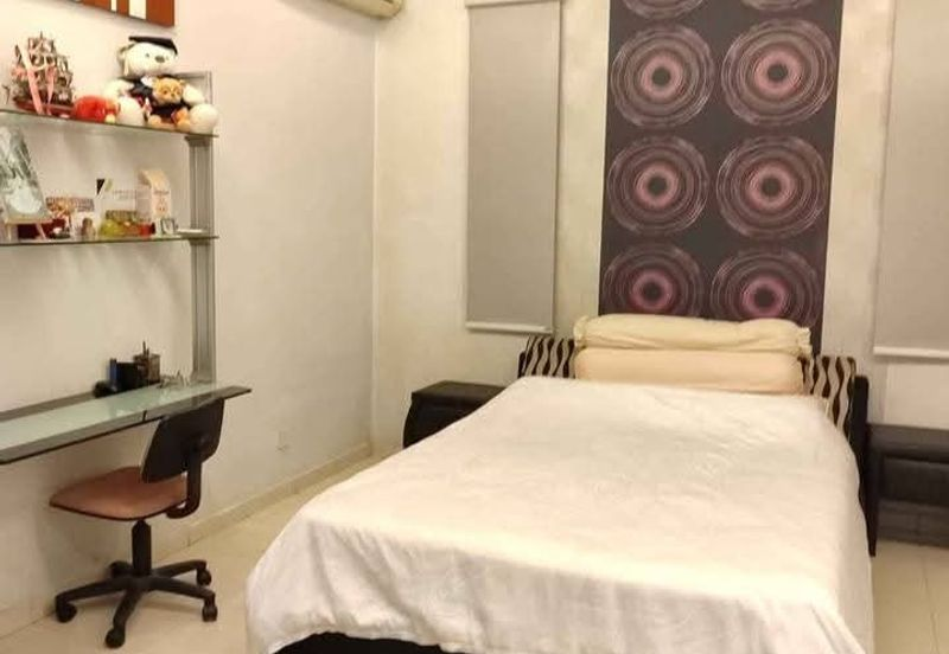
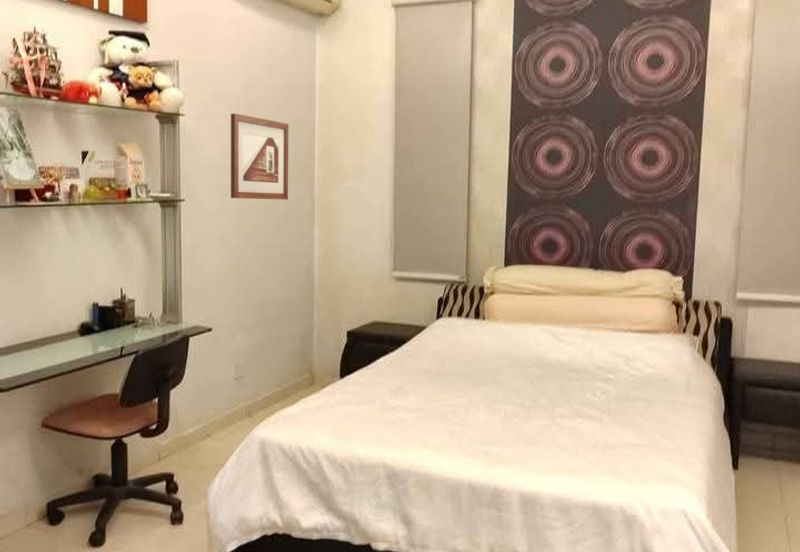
+ picture frame [230,112,289,200]
